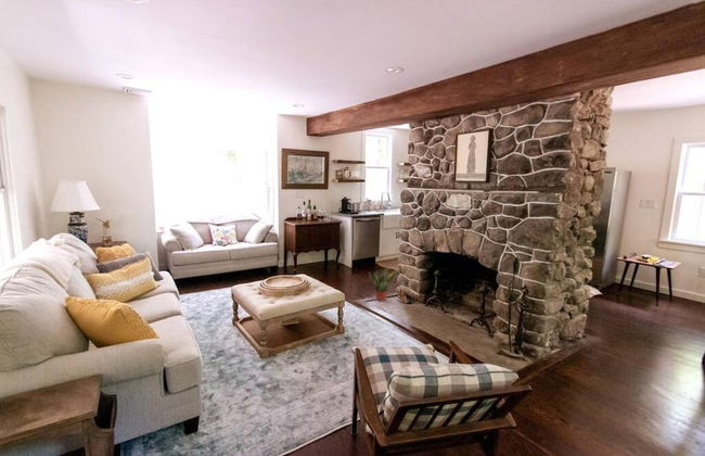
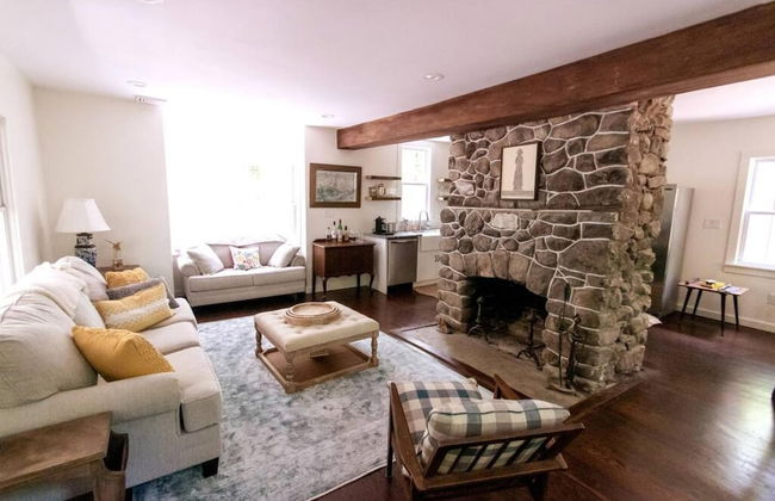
- potted plant [368,265,398,302]
